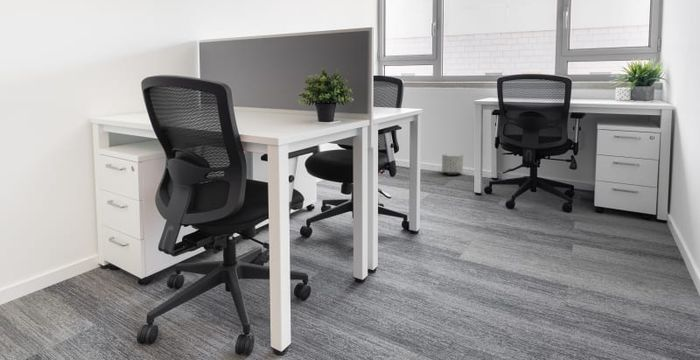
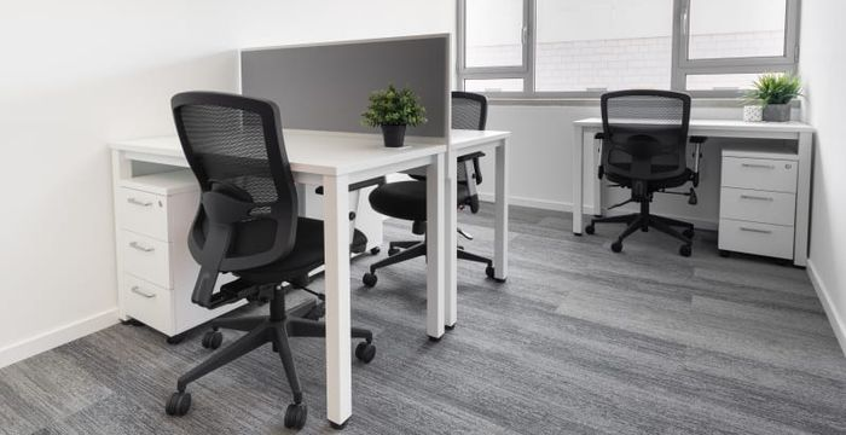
- planter [441,153,464,176]
